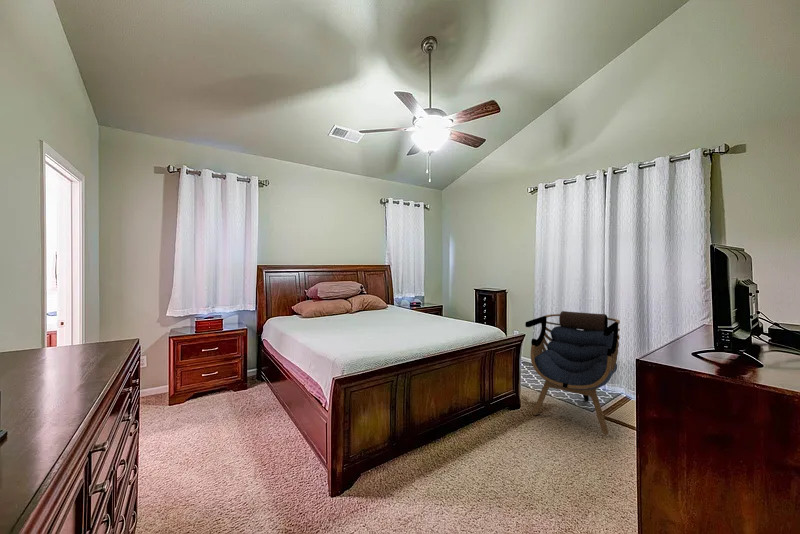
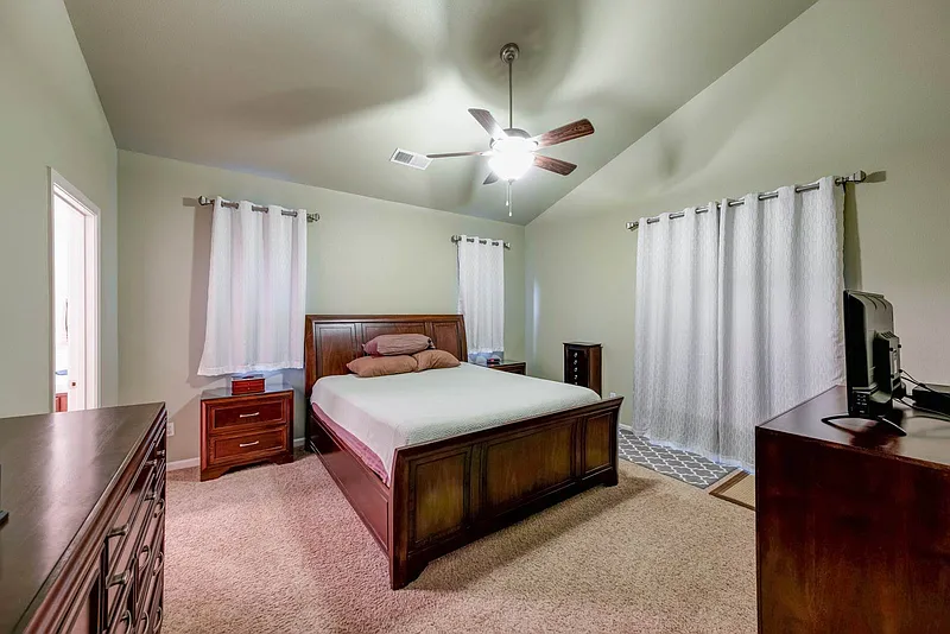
- armchair [524,310,621,436]
